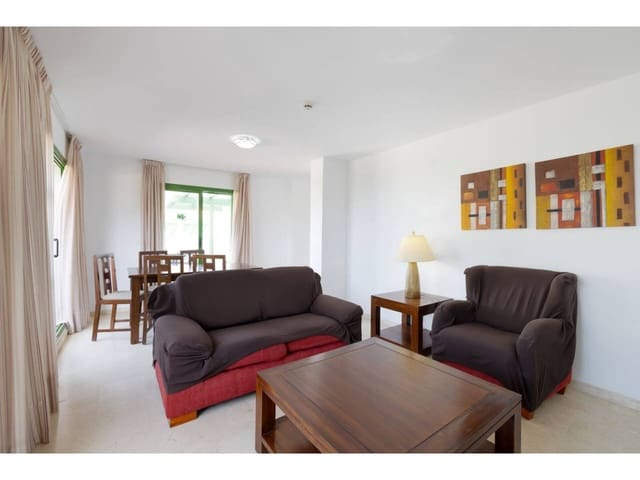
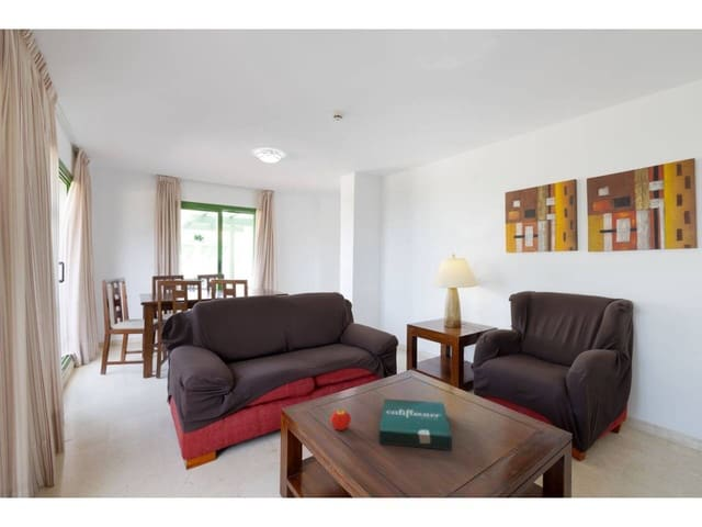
+ fruit [330,408,352,431]
+ pizza box [377,397,453,451]
